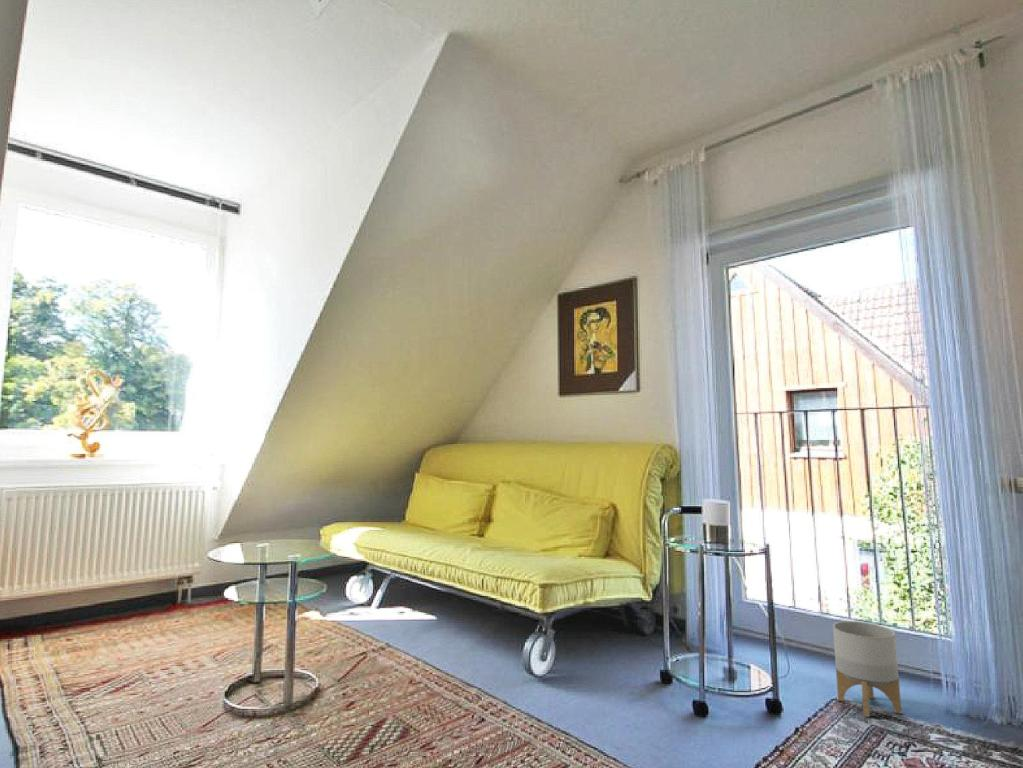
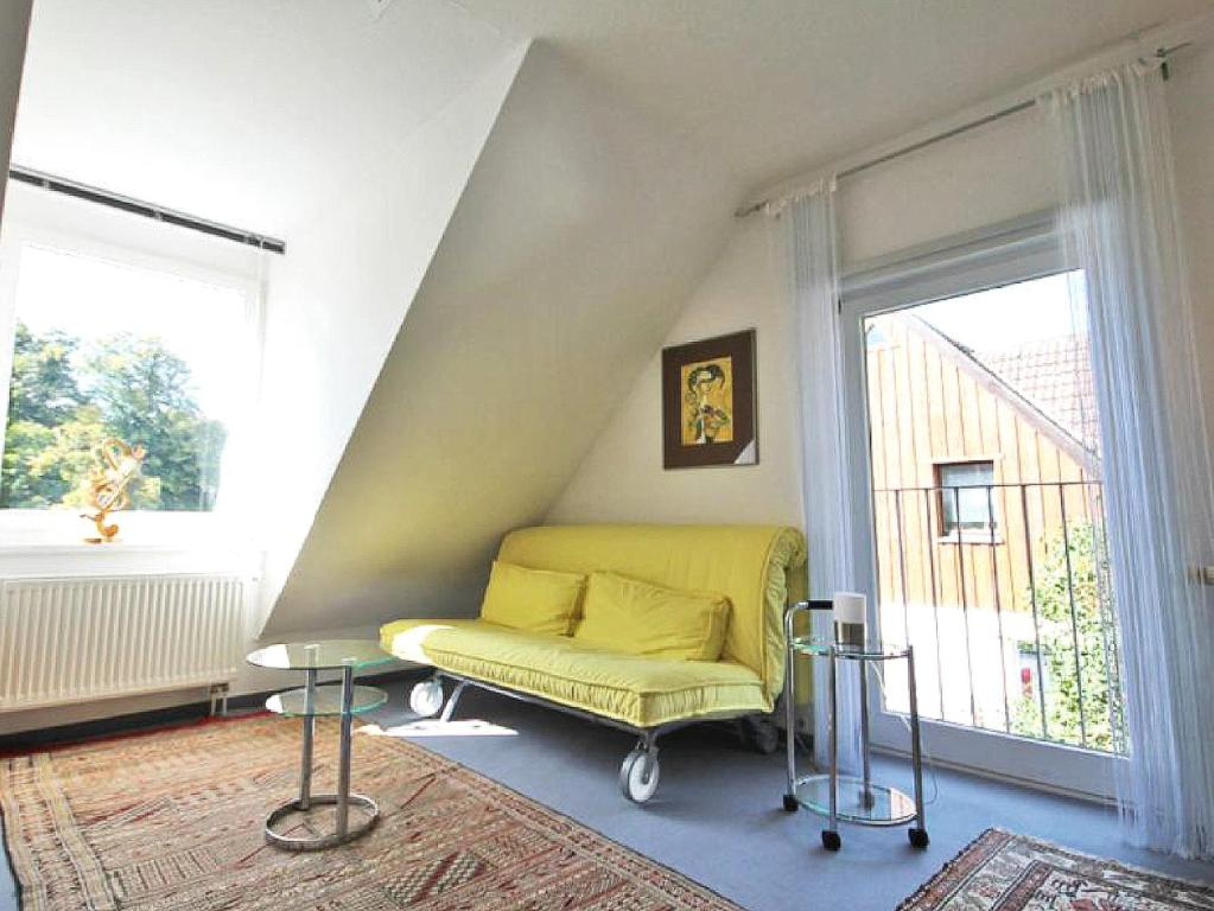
- planter [832,620,903,718]
